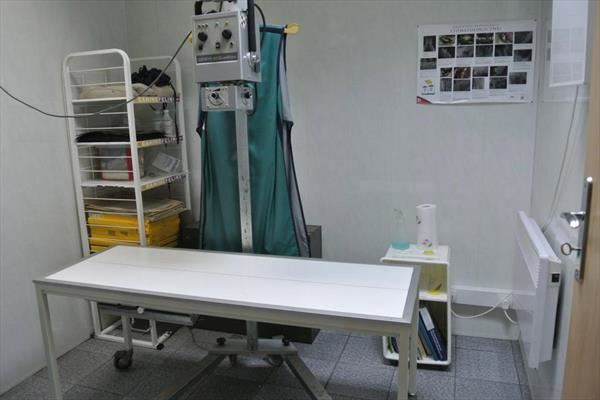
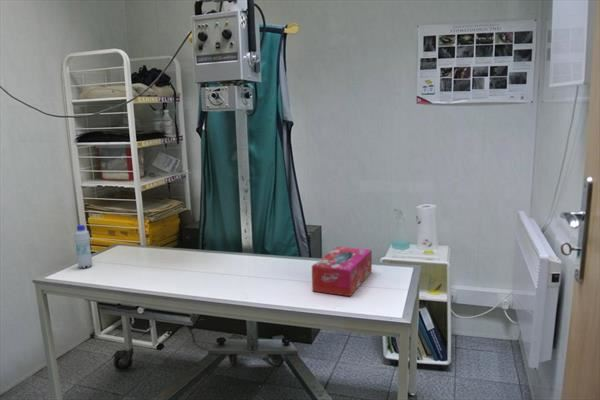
+ tissue box [311,246,373,297]
+ bottle [73,224,93,269]
